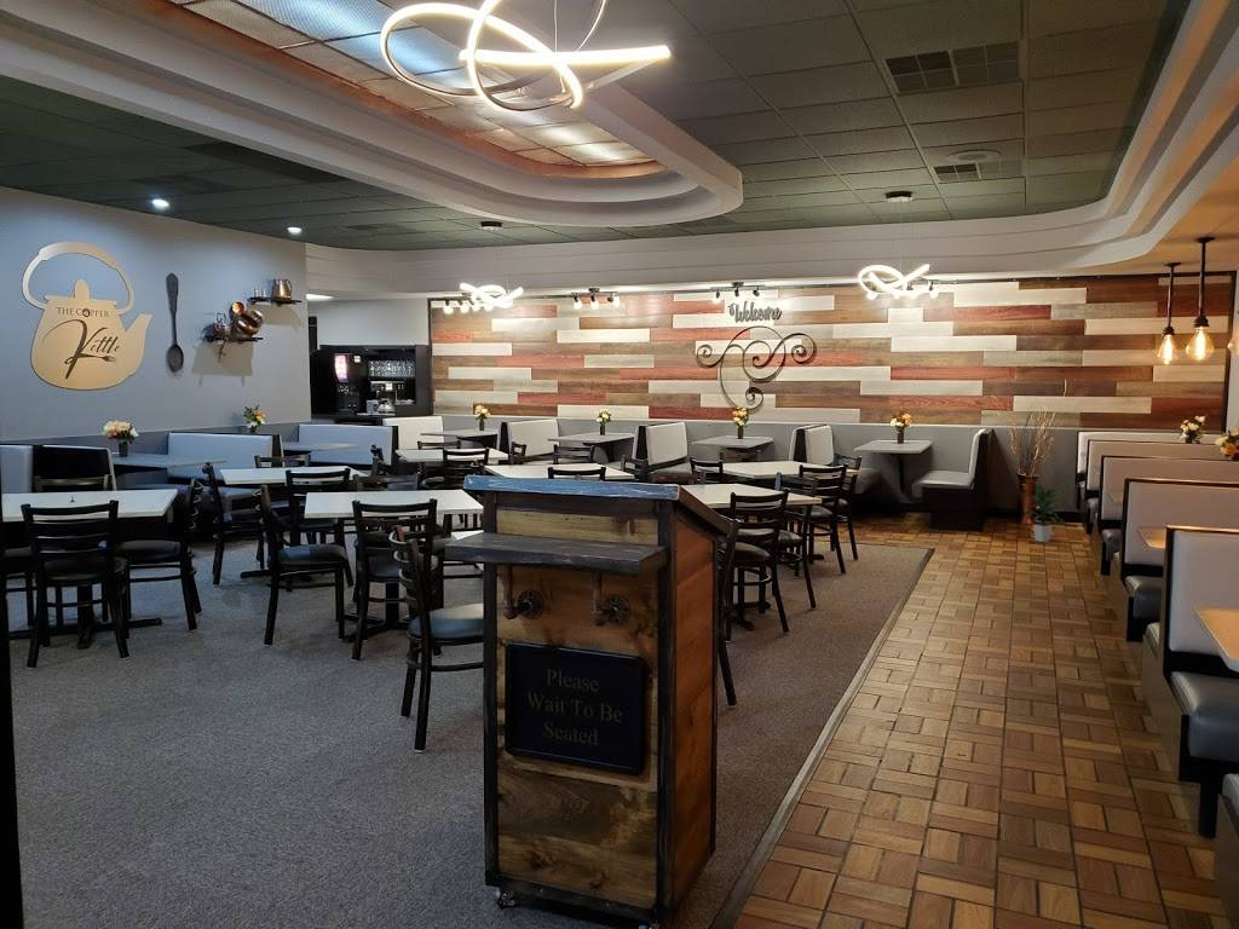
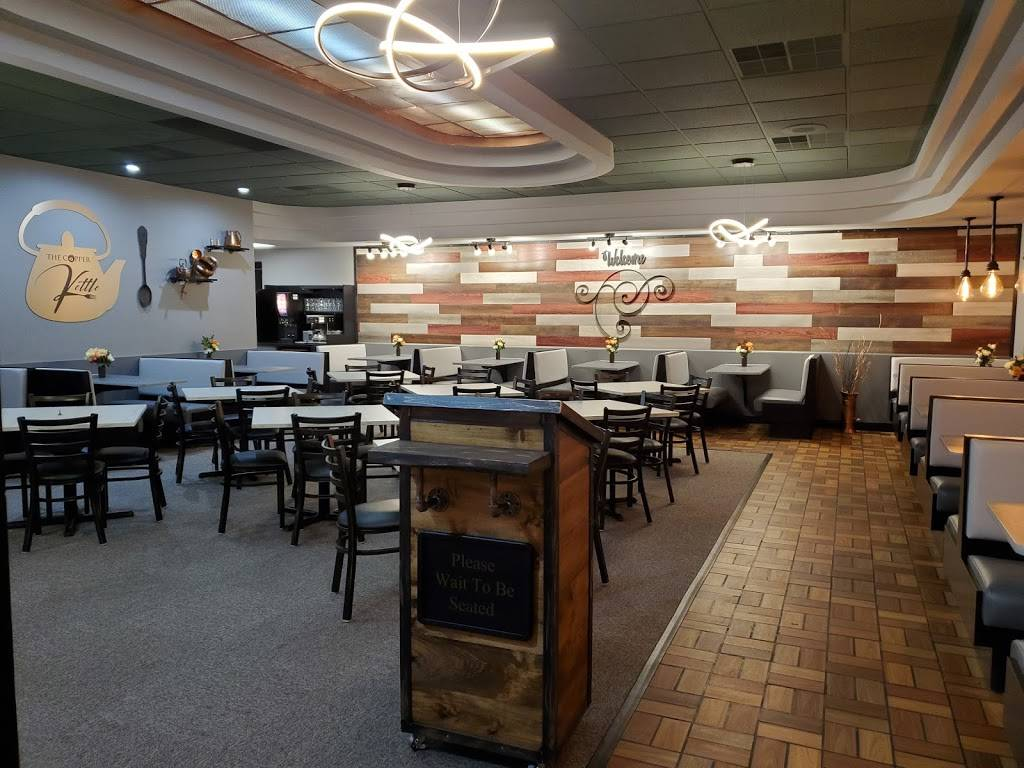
- indoor plant [1021,480,1067,543]
